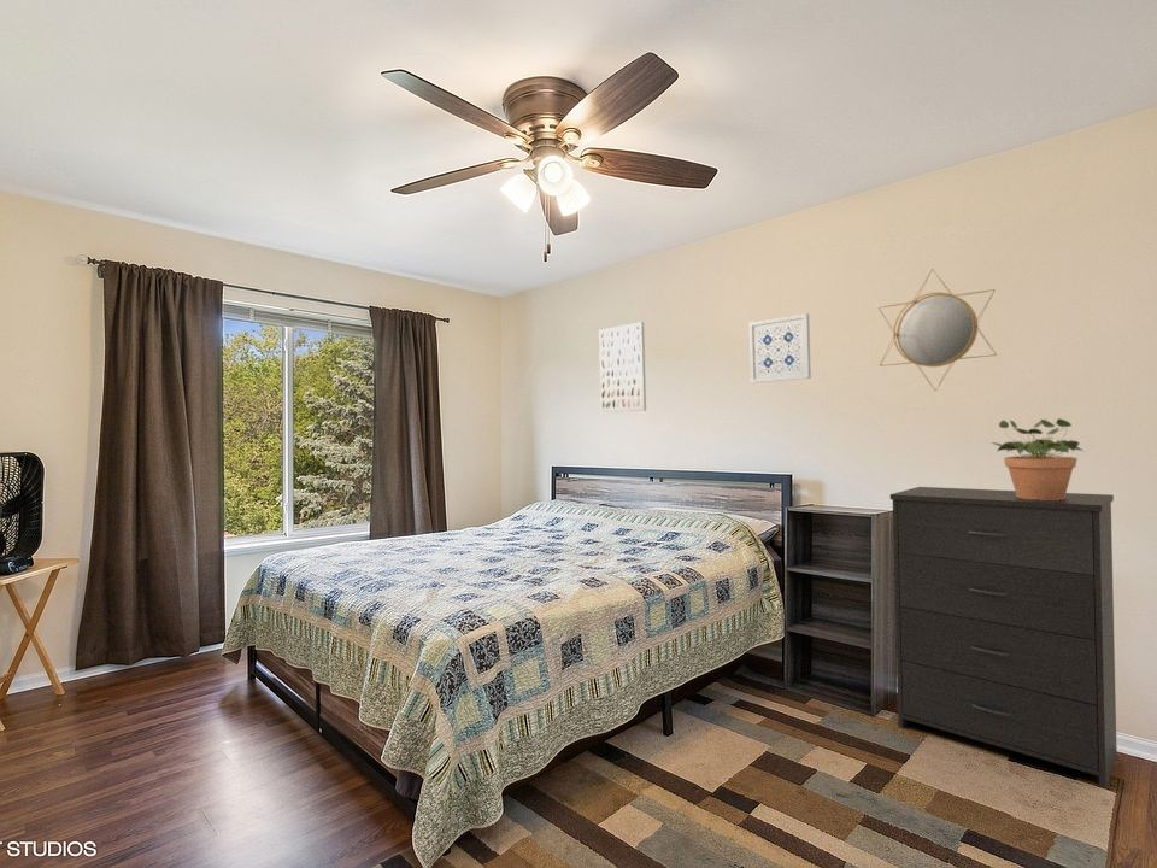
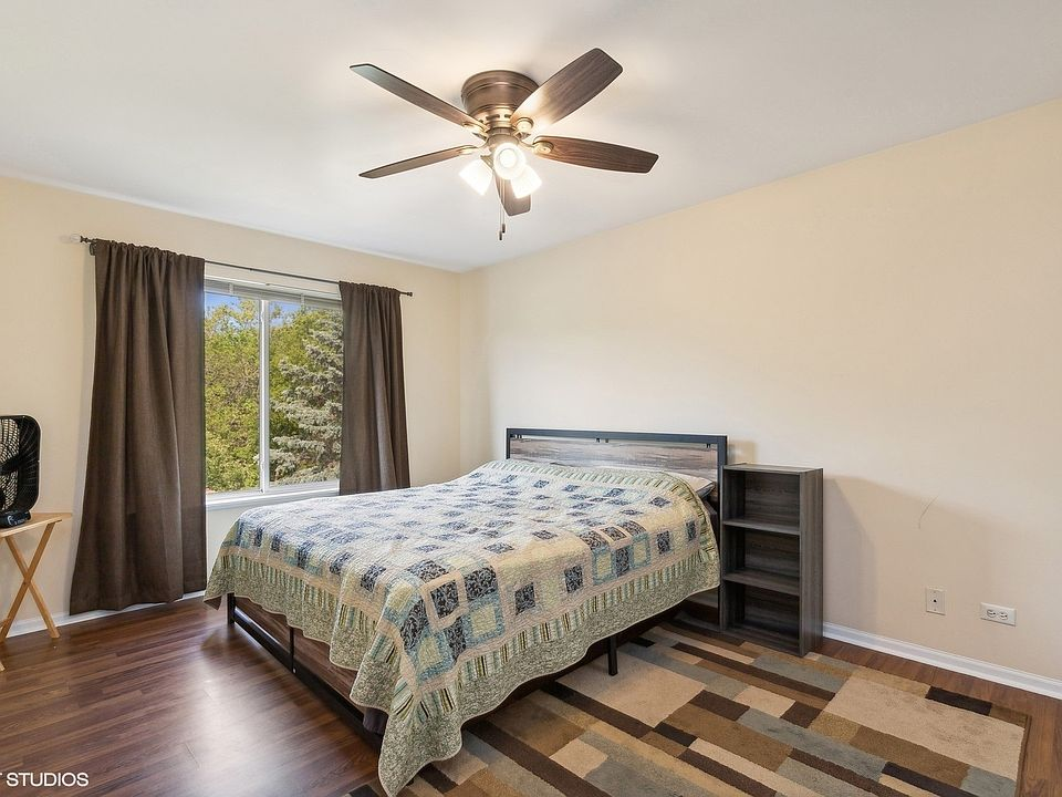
- home mirror [877,268,998,392]
- wall art [747,312,812,385]
- potted plant [991,417,1083,500]
- dresser [889,486,1118,791]
- wall art [598,321,647,414]
